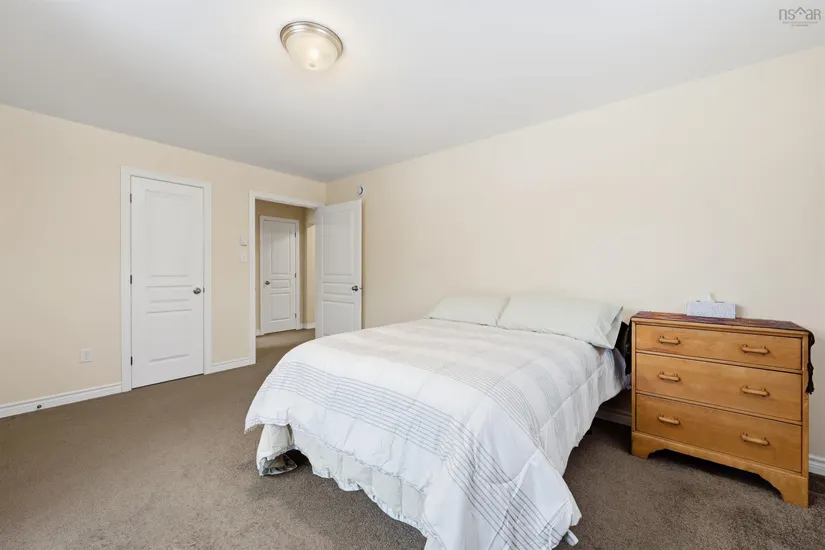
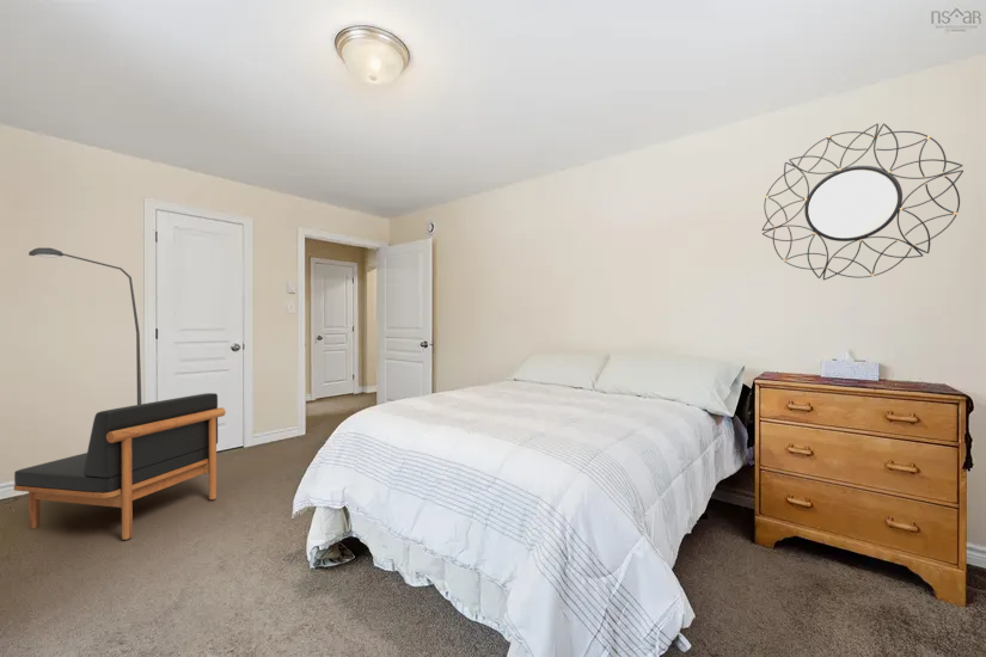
+ home mirror [761,122,964,281]
+ armless chair [13,392,227,541]
+ floor lamp [27,247,142,405]
